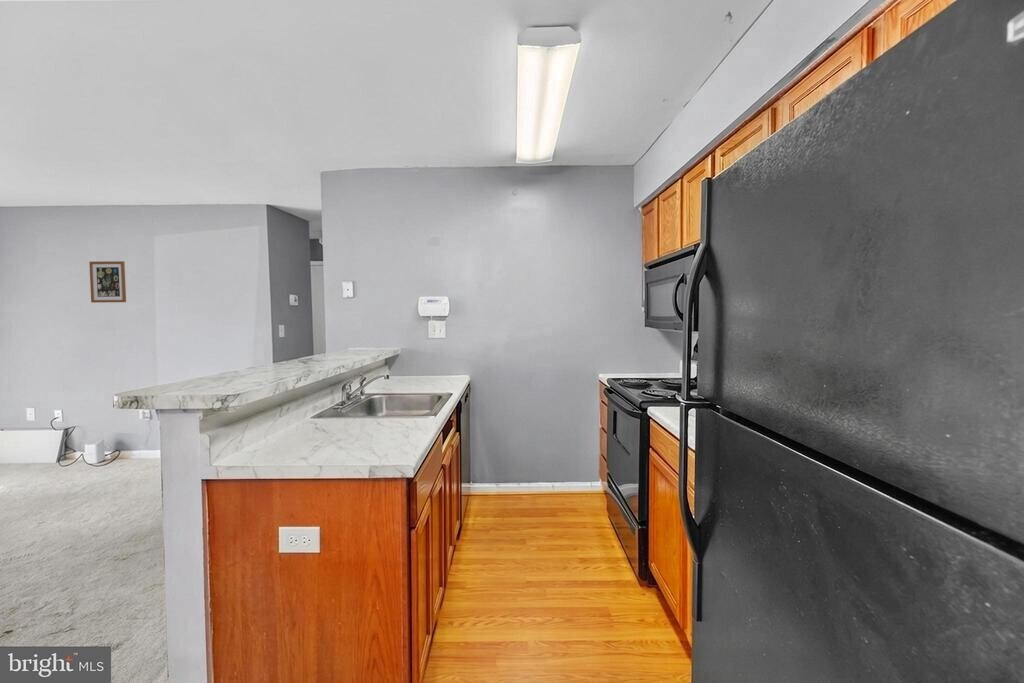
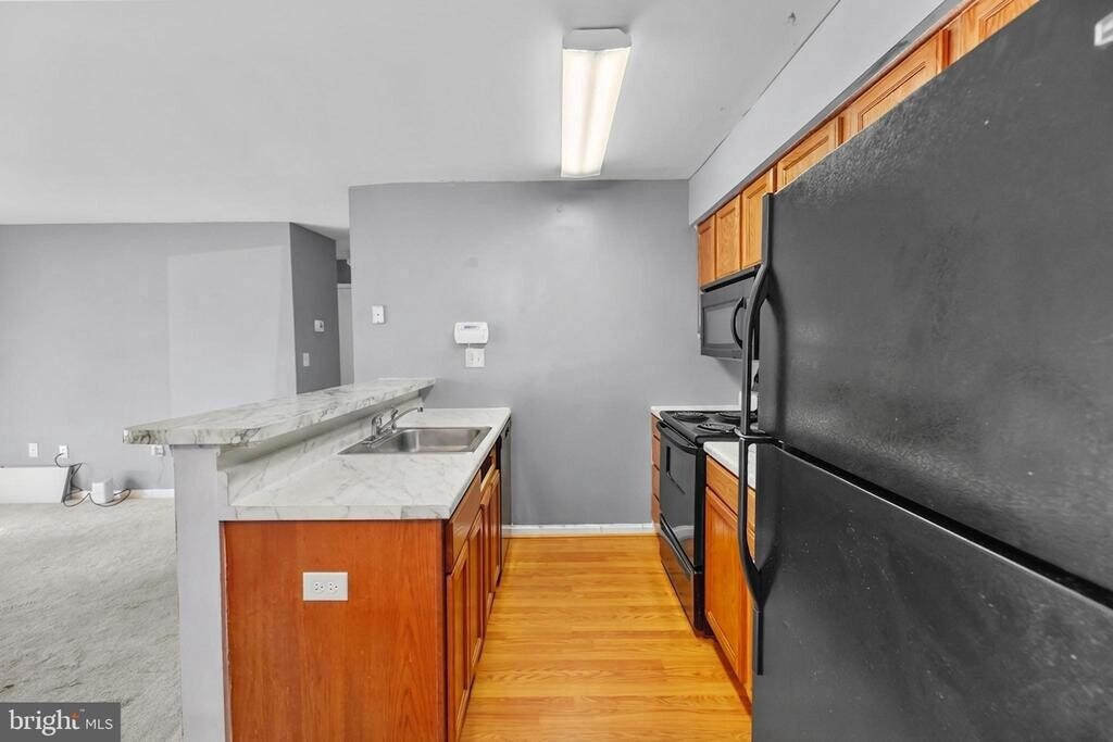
- wall art [88,260,127,304]
